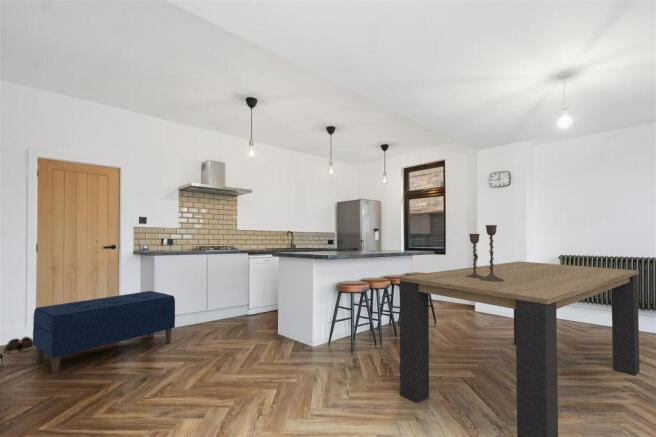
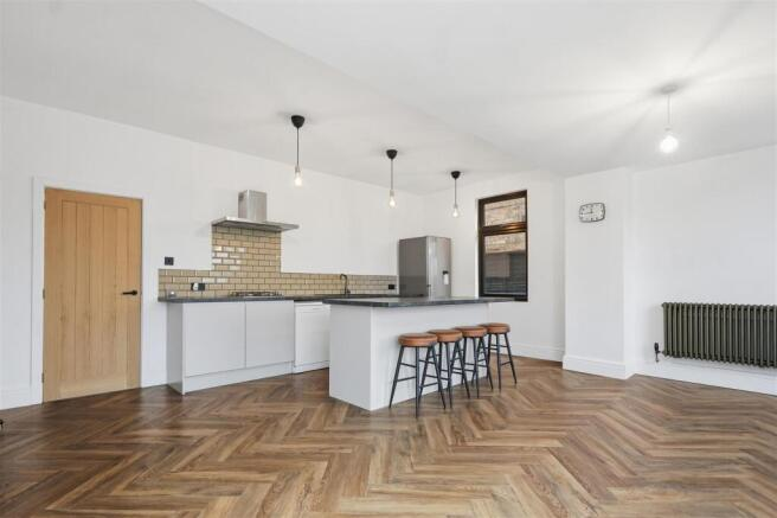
- bench [32,290,176,376]
- shoes [1,336,36,355]
- candlestick [466,224,504,281]
- dining table [398,260,641,437]
